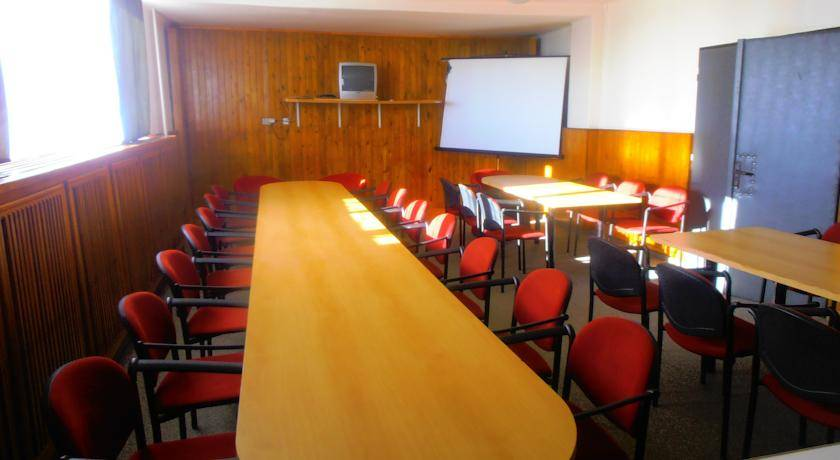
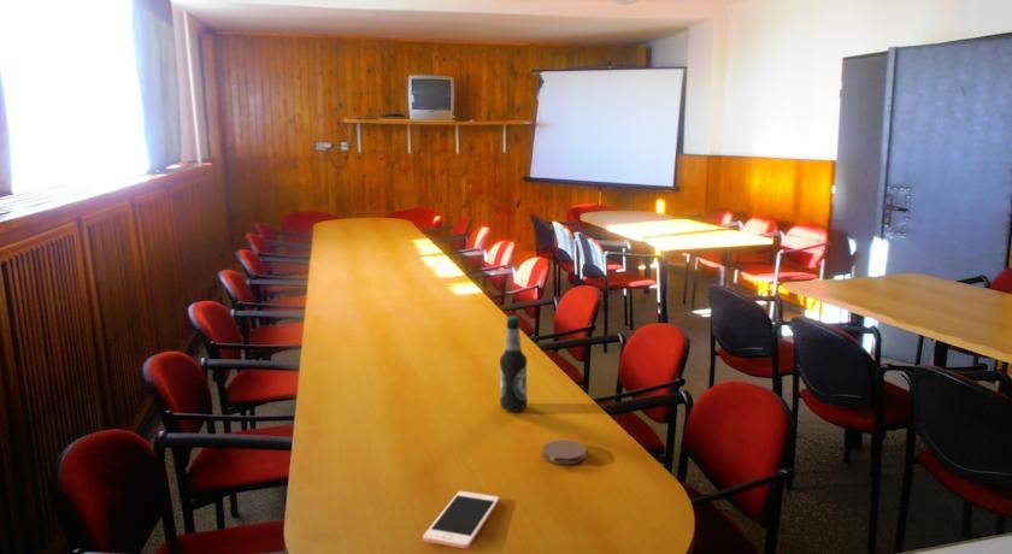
+ cell phone [422,490,500,549]
+ bottle [499,314,529,413]
+ coaster [542,438,588,466]
